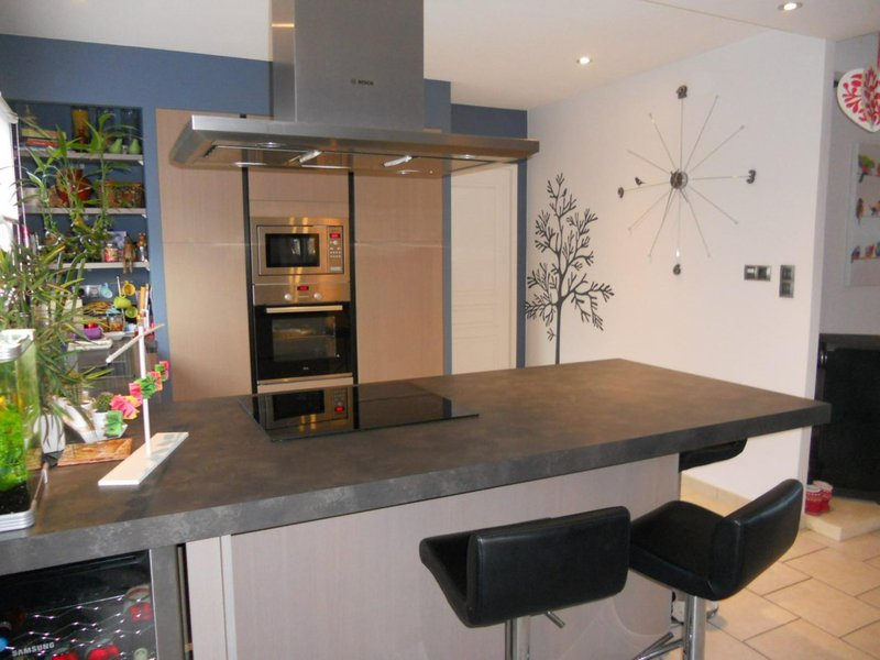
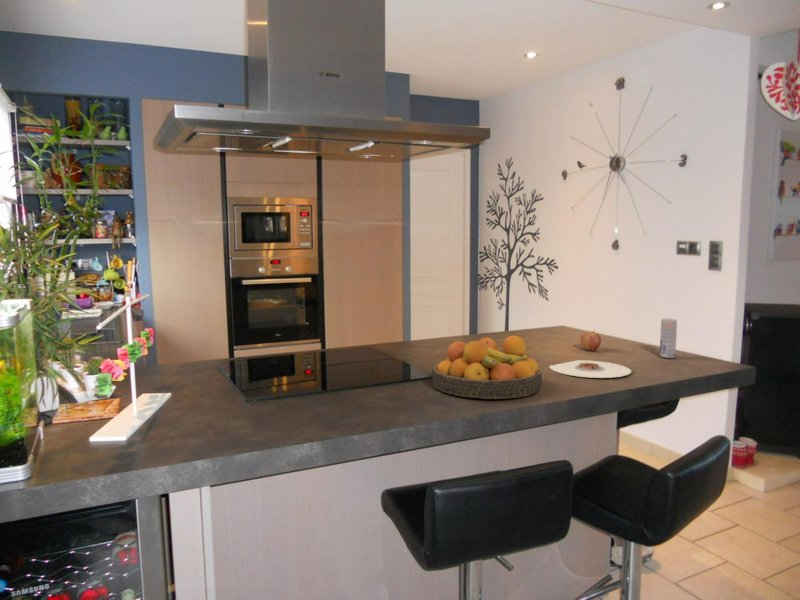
+ plate [548,359,632,379]
+ fruit bowl [431,335,543,400]
+ beverage can [659,318,678,359]
+ fruit [580,329,602,352]
